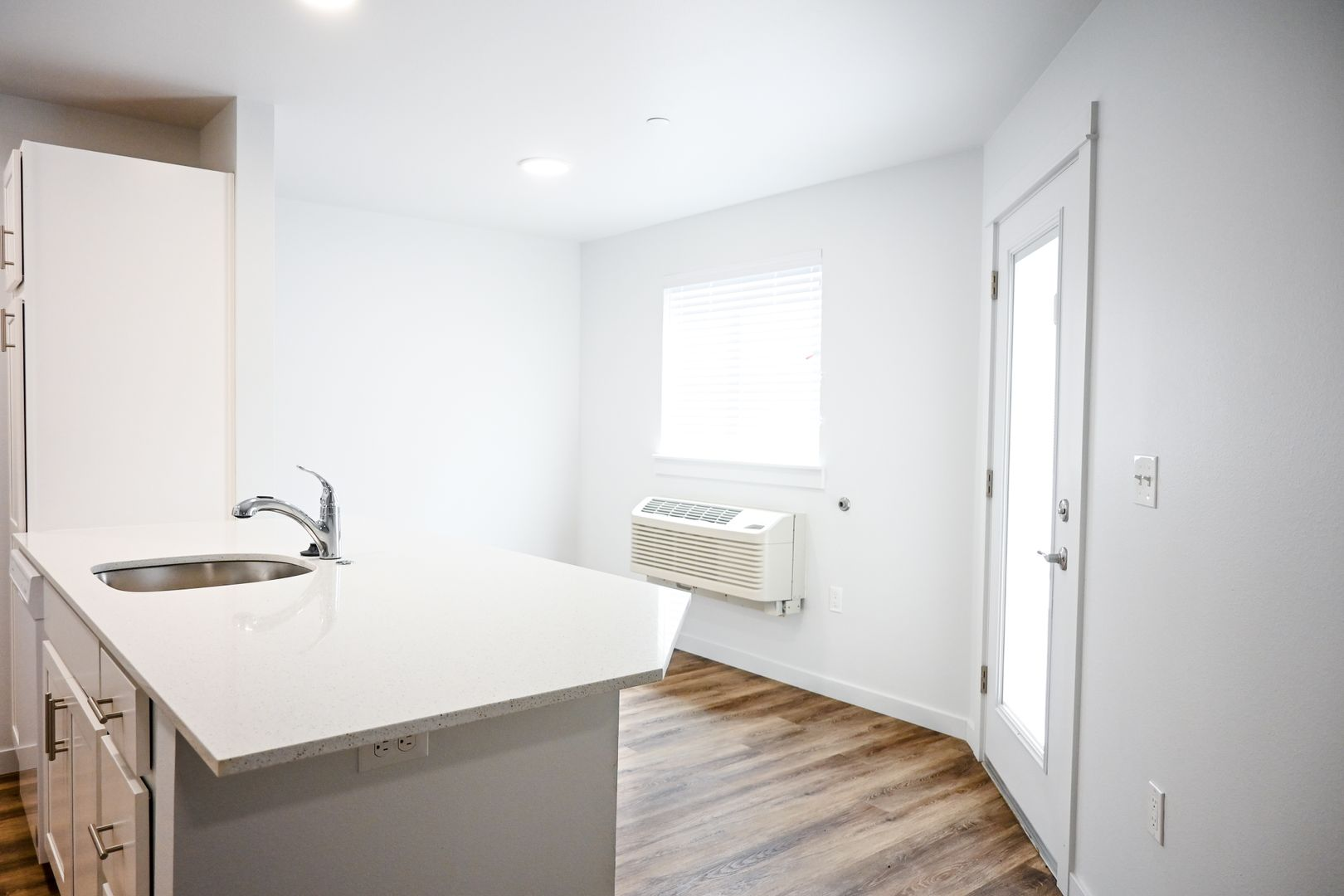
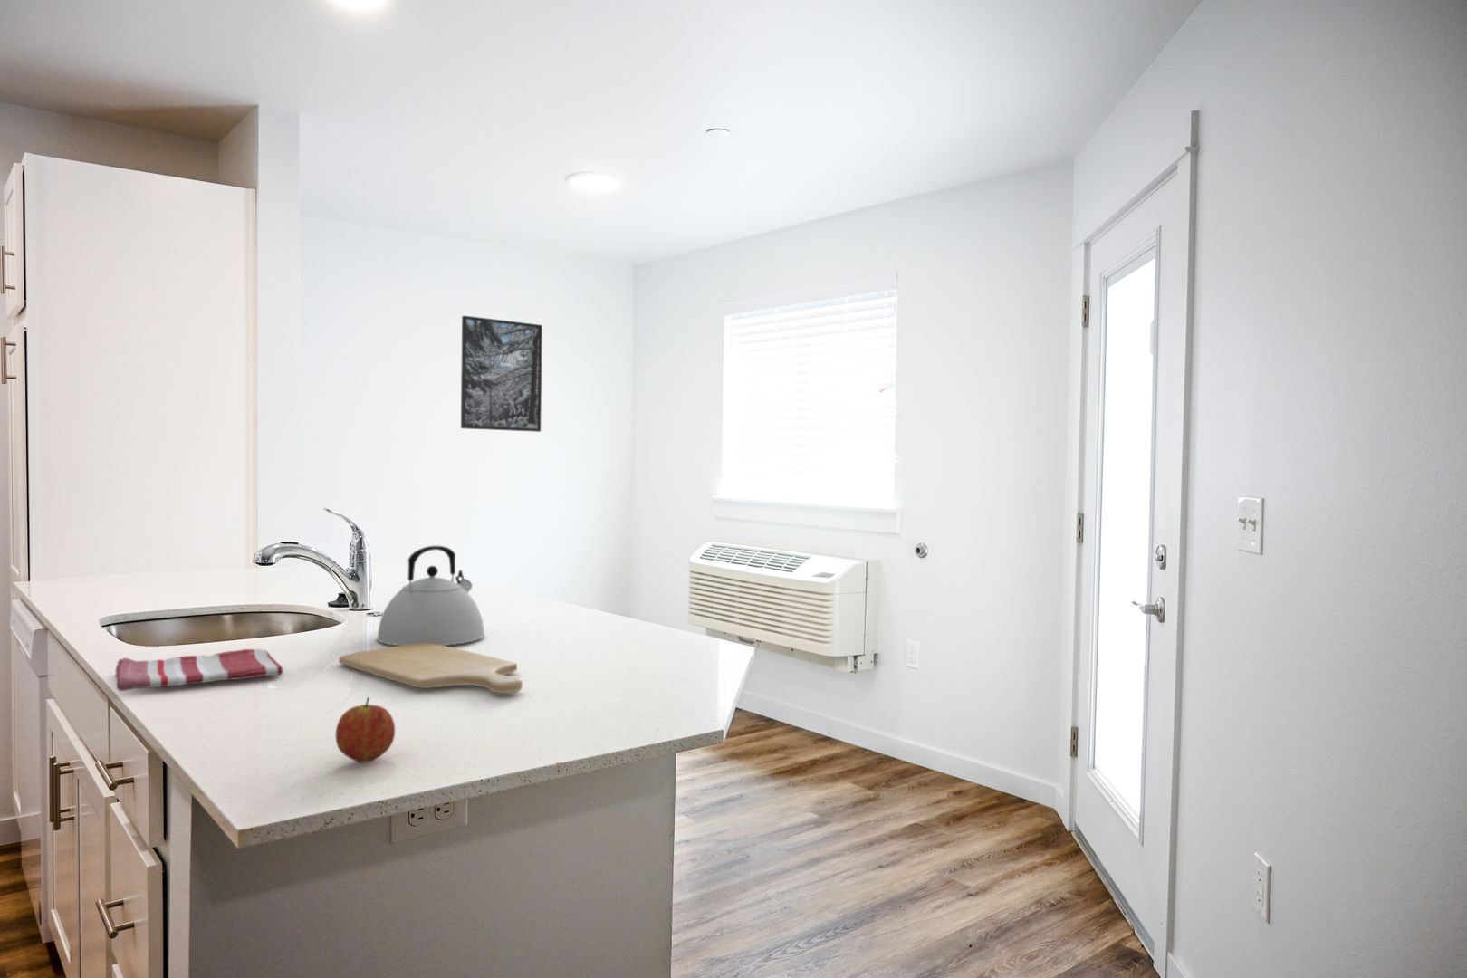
+ kettle [375,545,486,646]
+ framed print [460,315,544,433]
+ chopping board [337,643,524,694]
+ dish towel [115,648,285,692]
+ fruit [334,696,396,764]
